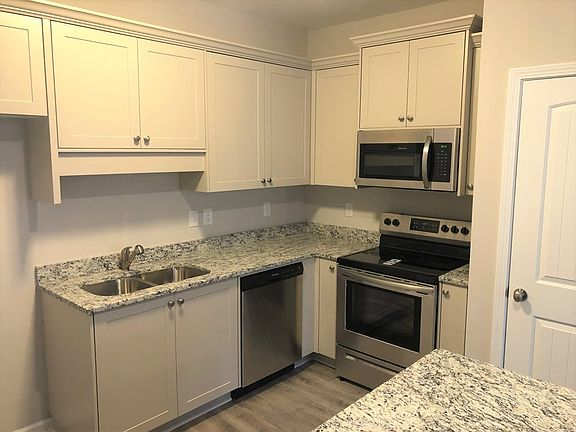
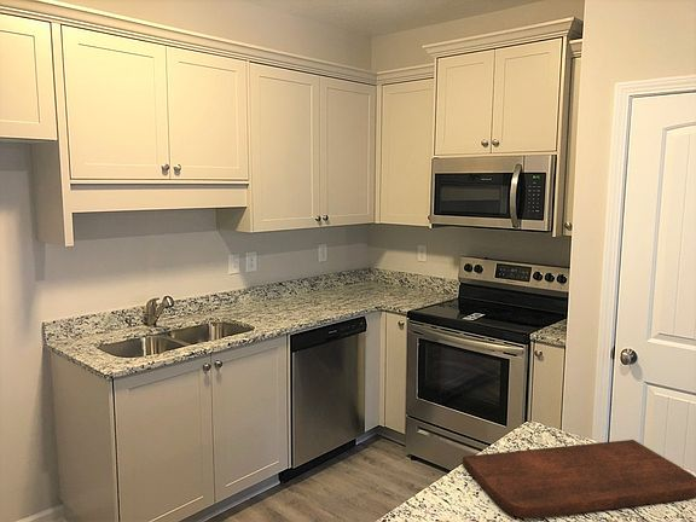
+ cutting board [462,439,696,520]
